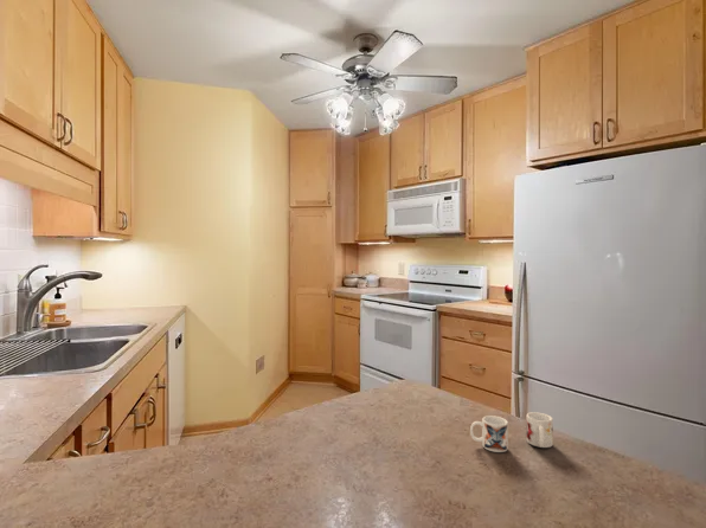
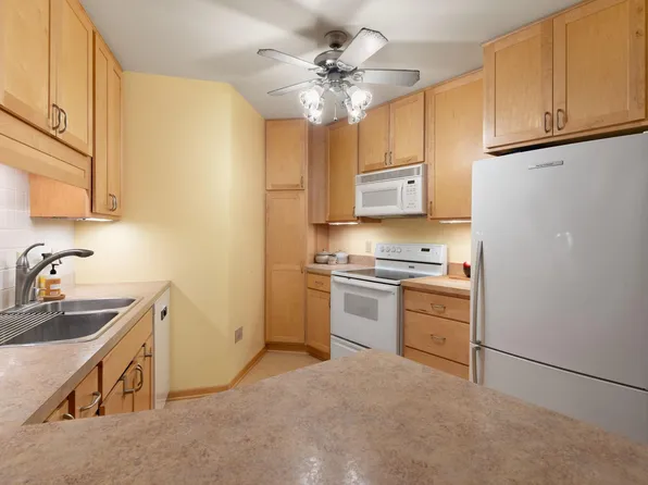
- mug [469,411,554,453]
